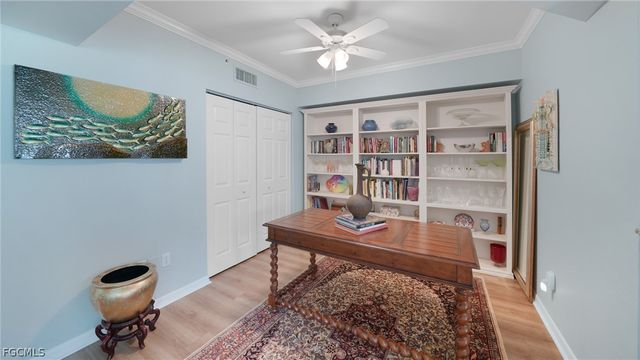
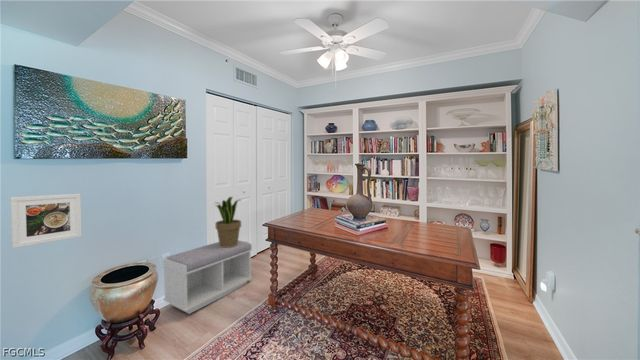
+ bench [162,239,253,315]
+ potted plant [214,195,243,247]
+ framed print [9,193,83,249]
